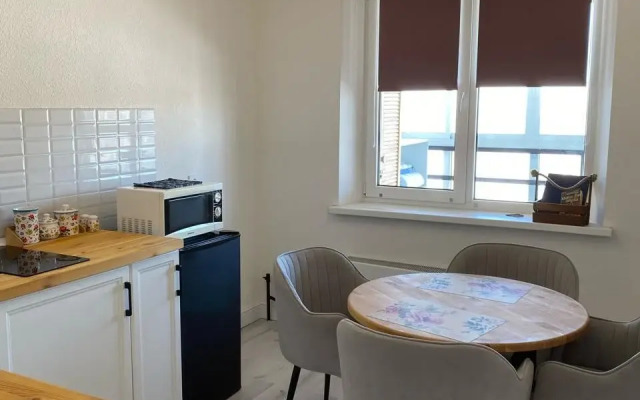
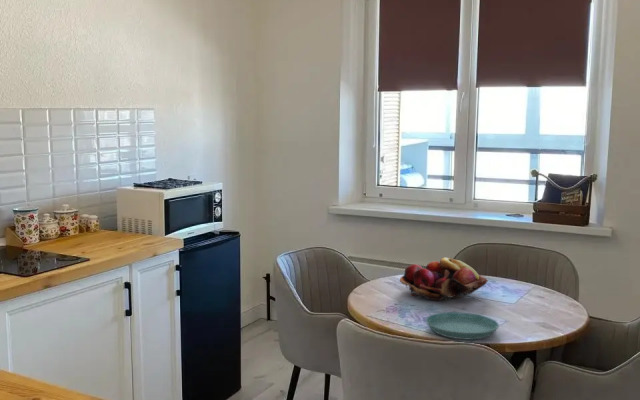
+ fruit basket [399,257,489,301]
+ saucer [425,311,500,340]
